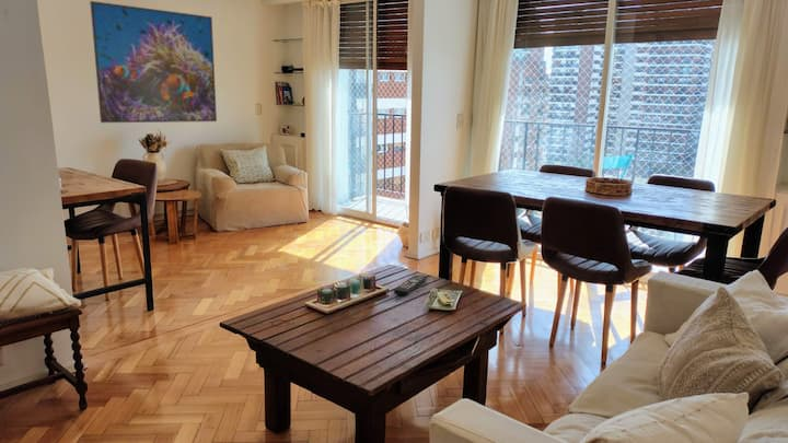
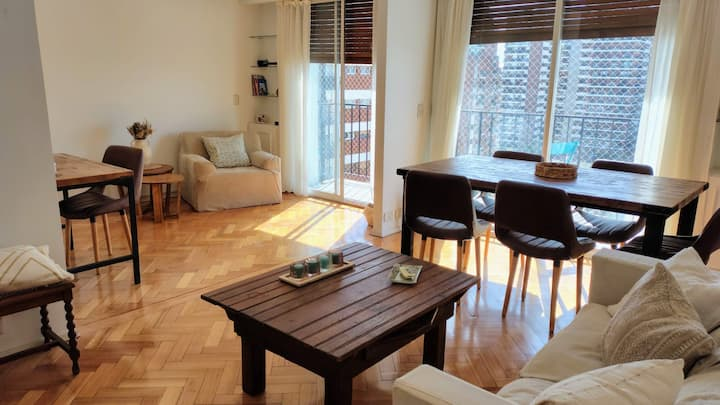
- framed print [89,0,218,124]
- remote control [393,275,428,296]
